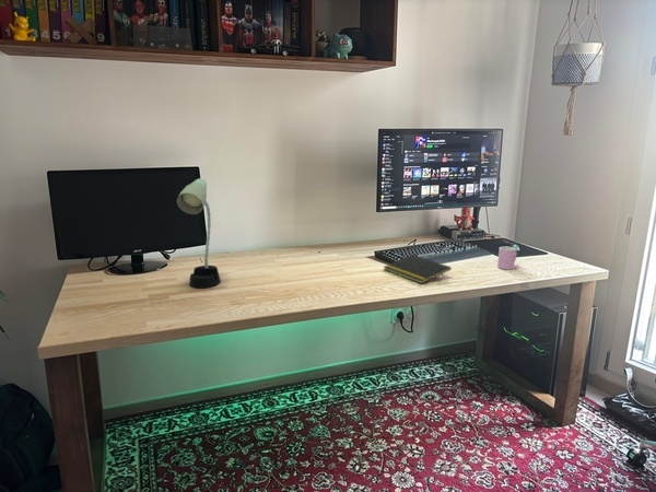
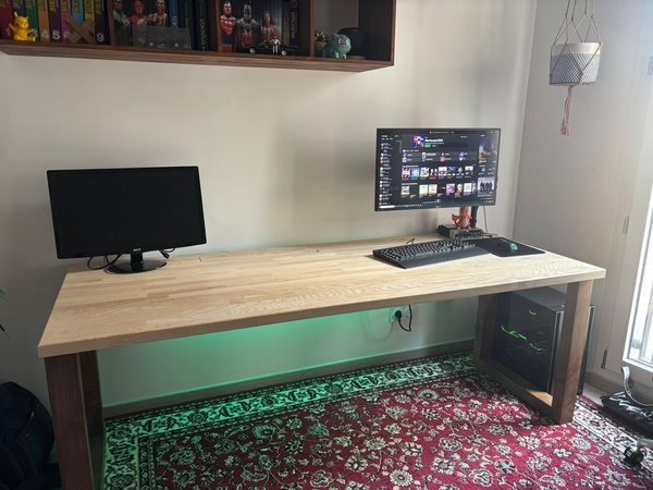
- notepad [383,254,453,284]
- cup [496,246,517,270]
- desk lamp [176,177,222,289]
